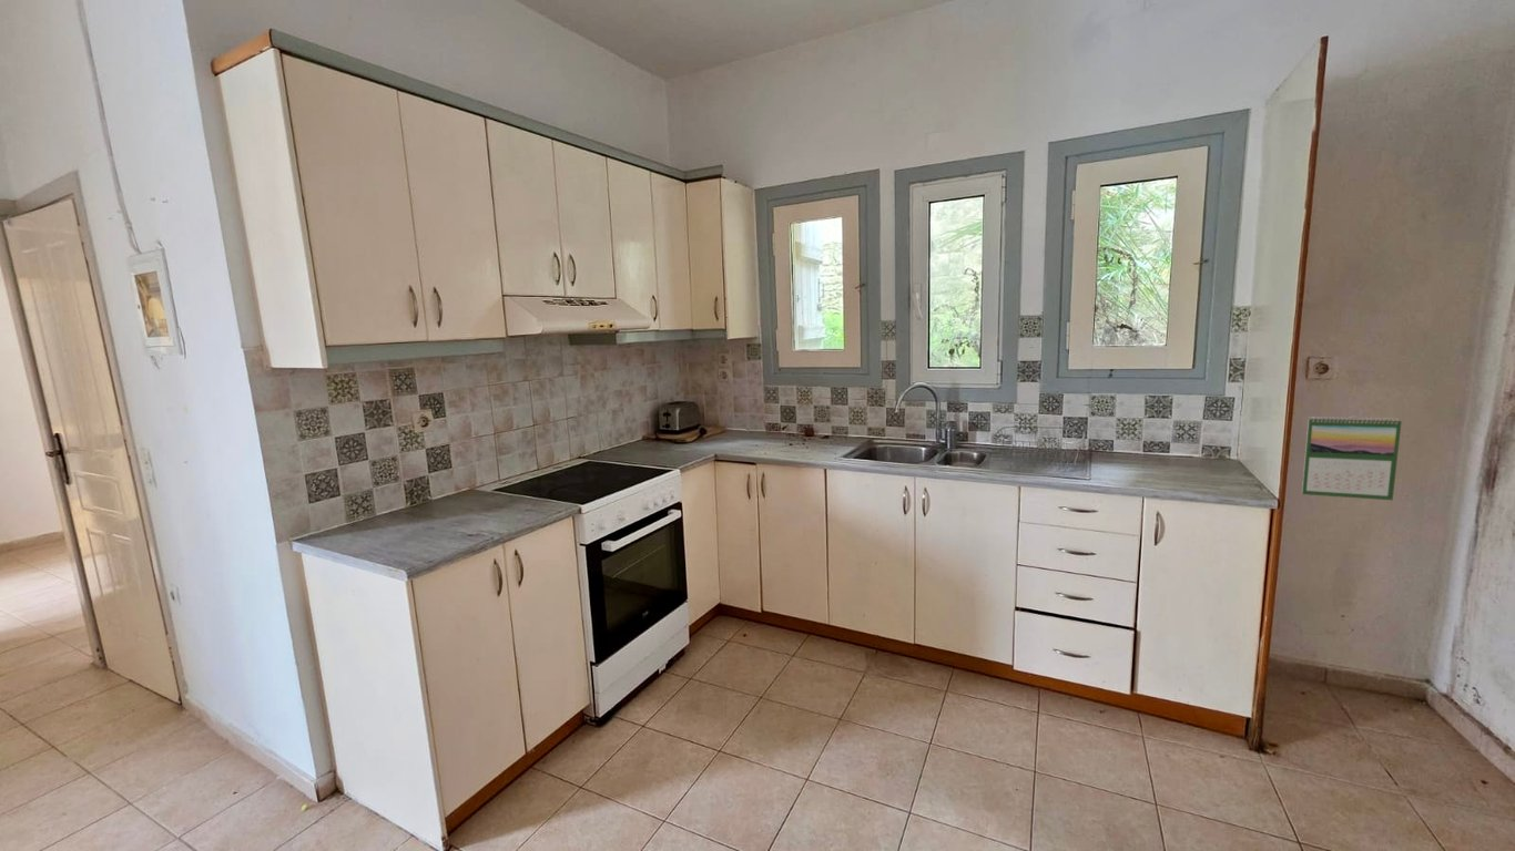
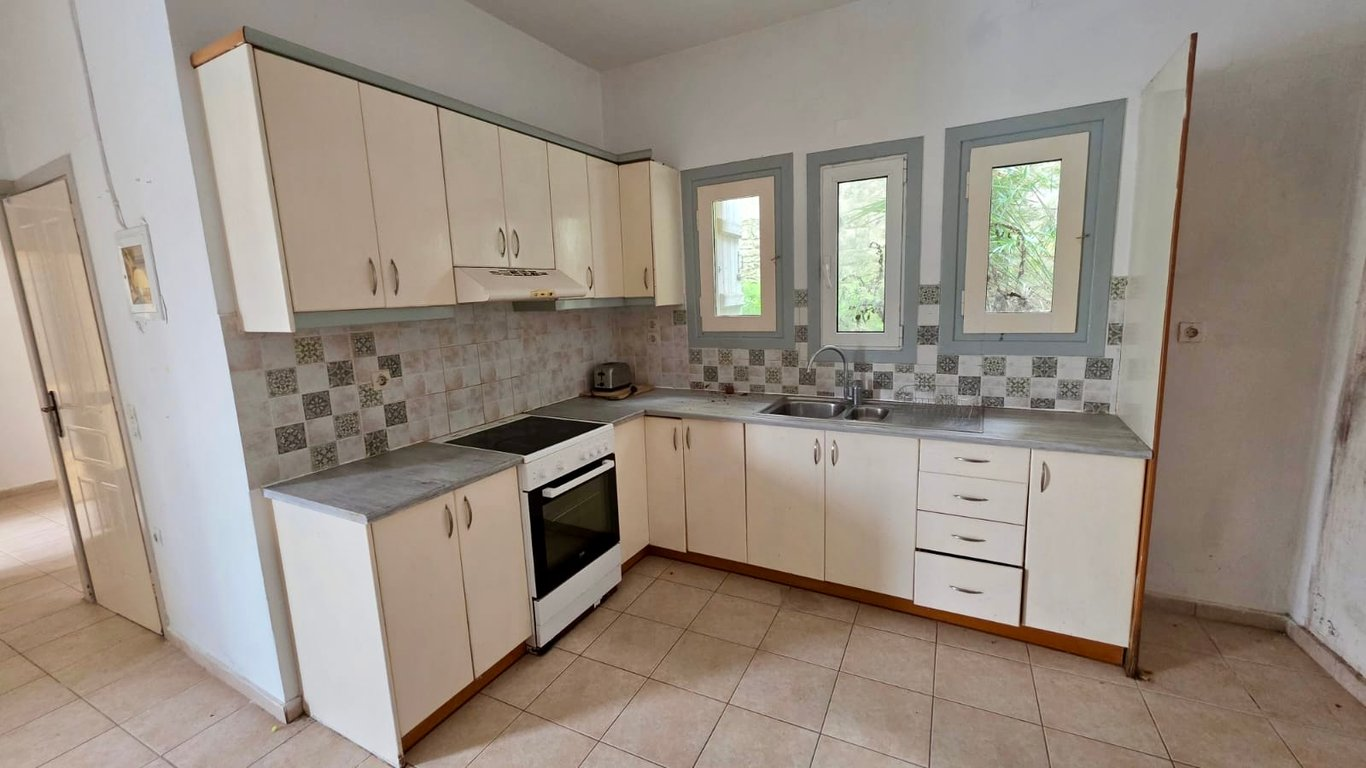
- calendar [1301,414,1403,501]
